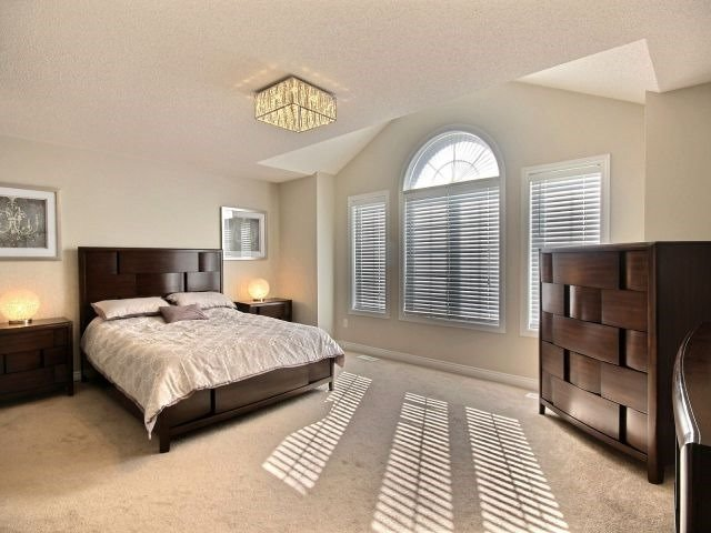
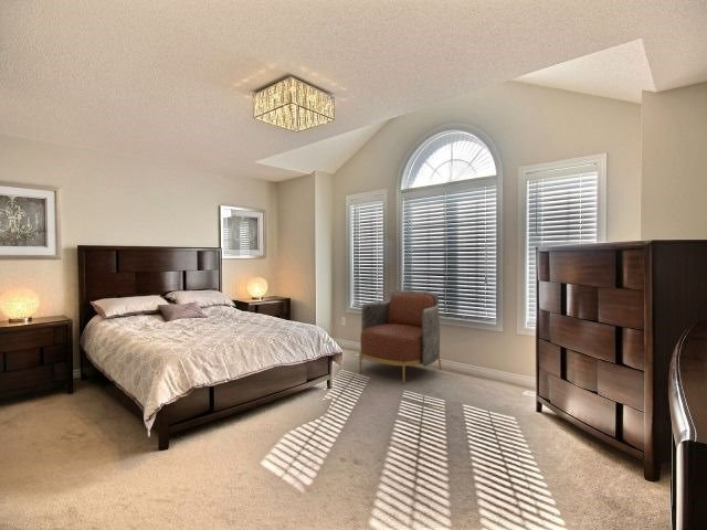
+ armchair [358,289,443,385]
